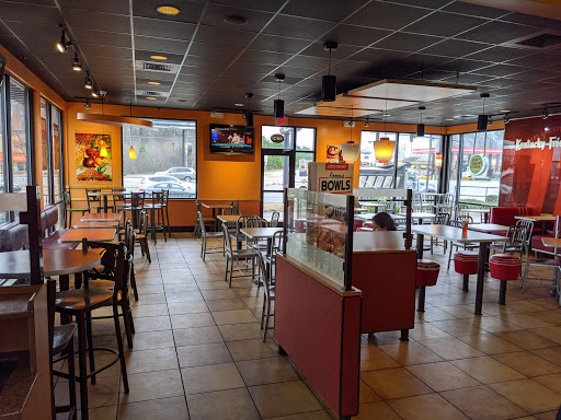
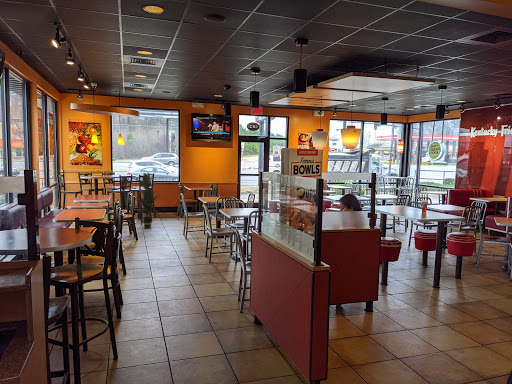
+ indoor plant [132,172,163,230]
